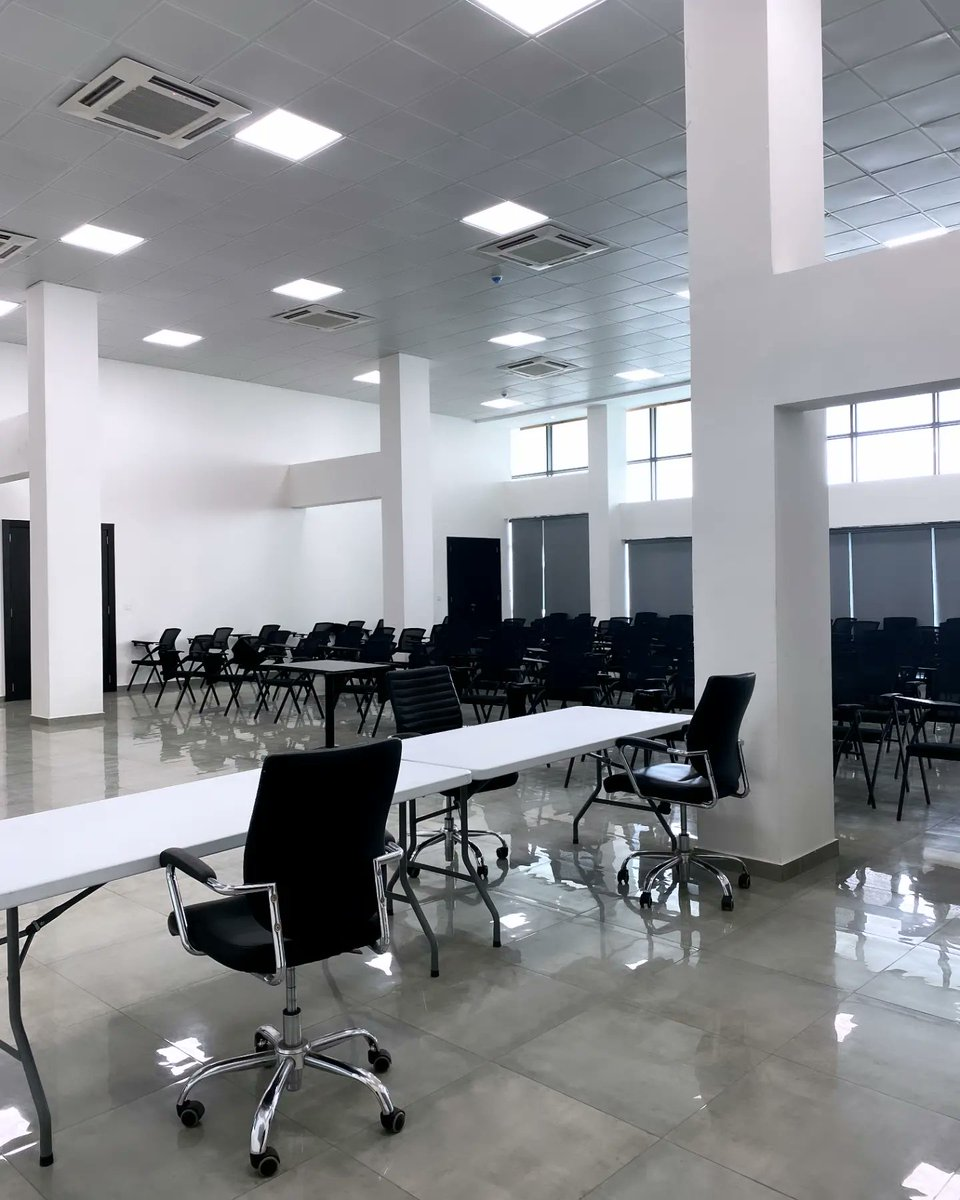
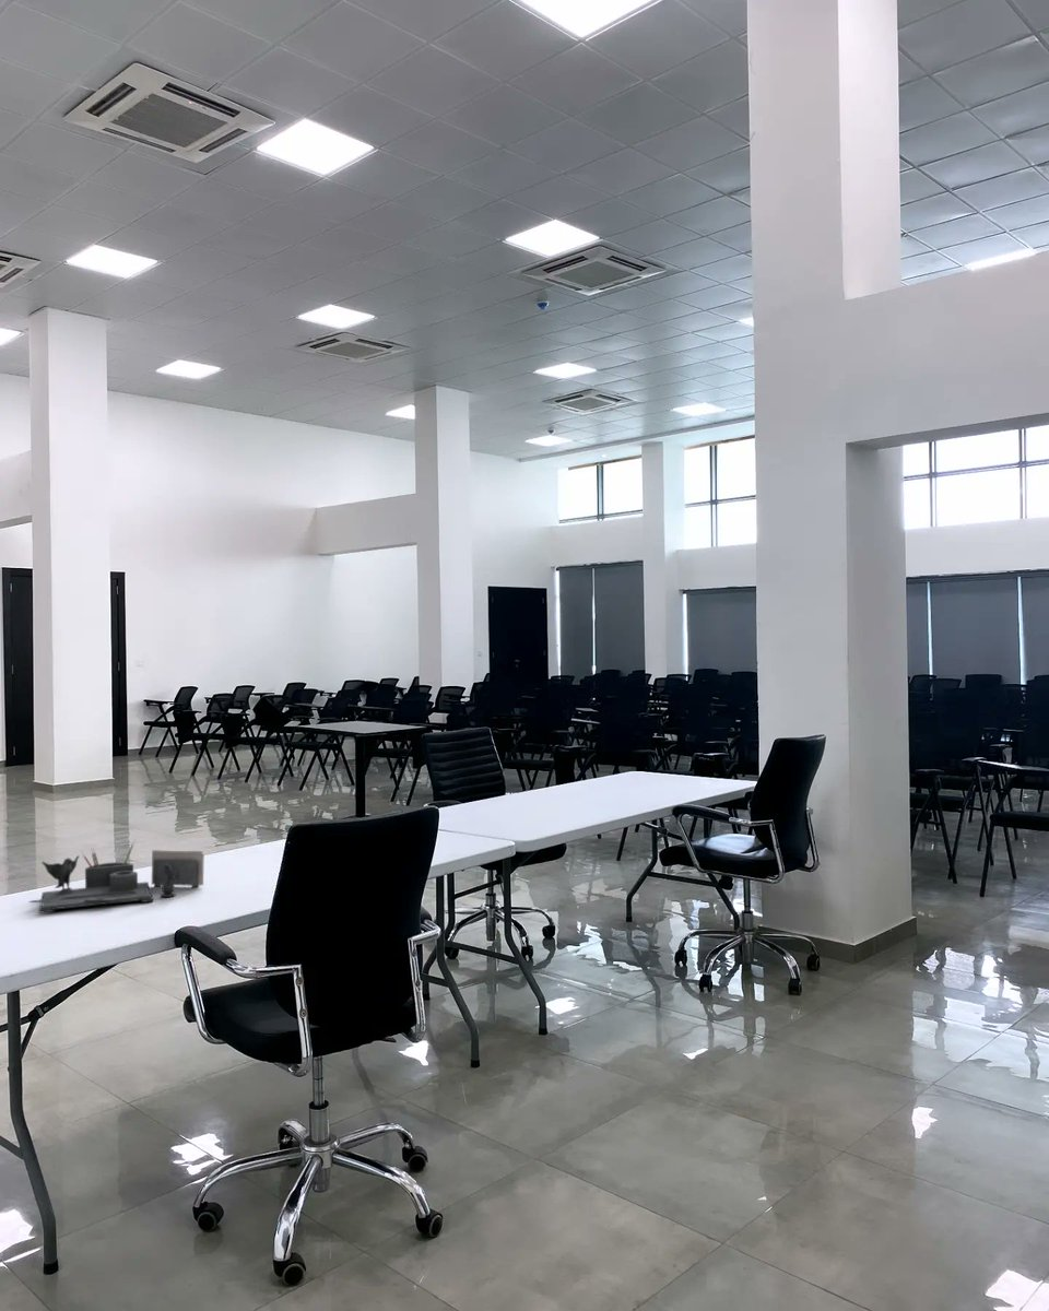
+ desk organizer [27,840,205,914]
